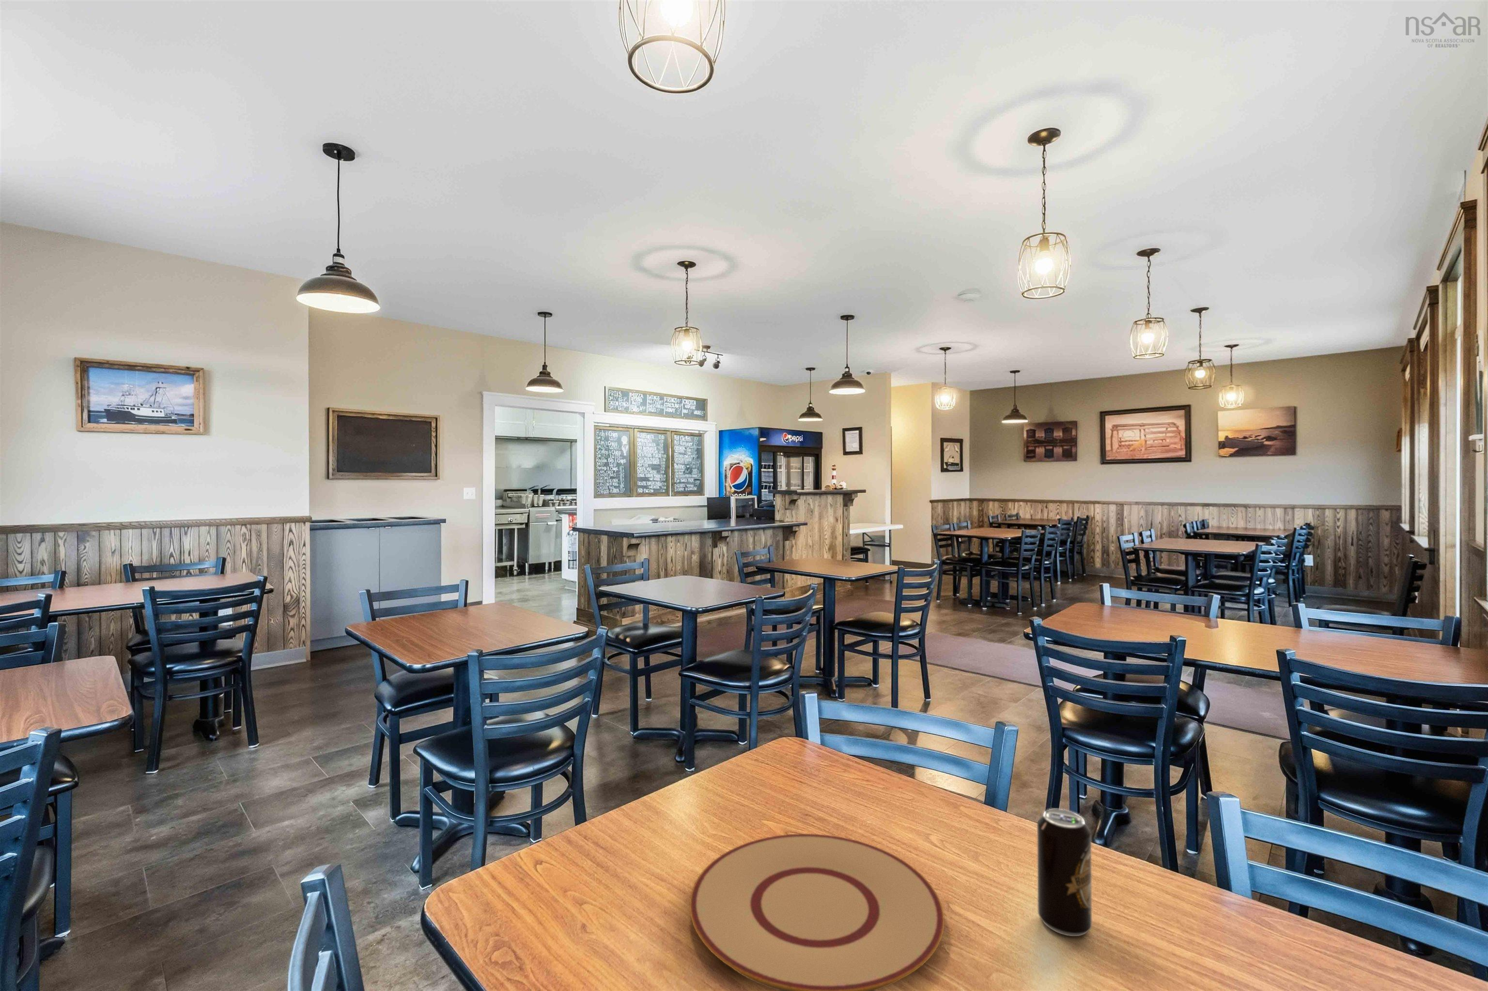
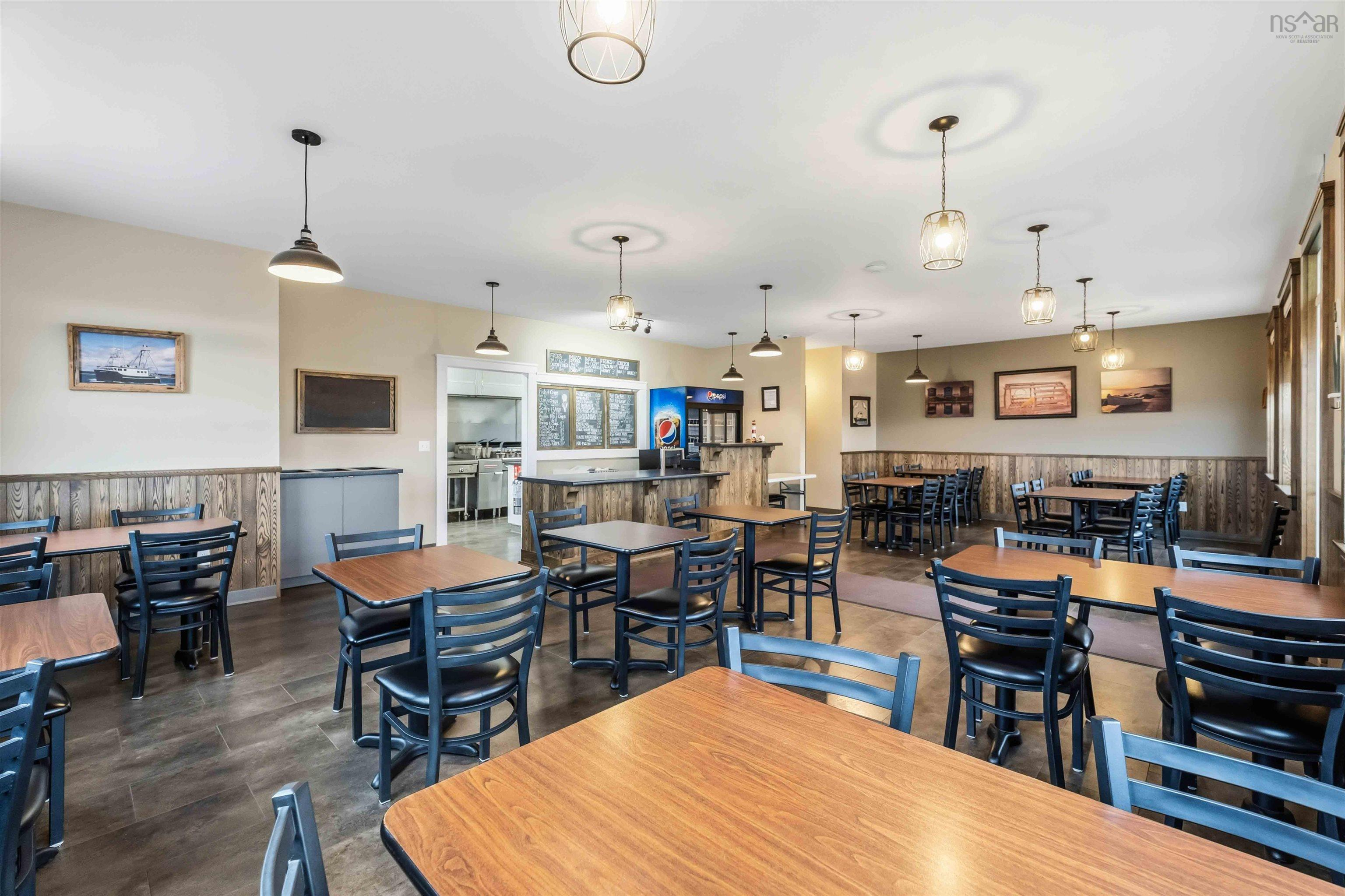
- beverage can [1037,809,1092,937]
- plate [689,833,945,991]
